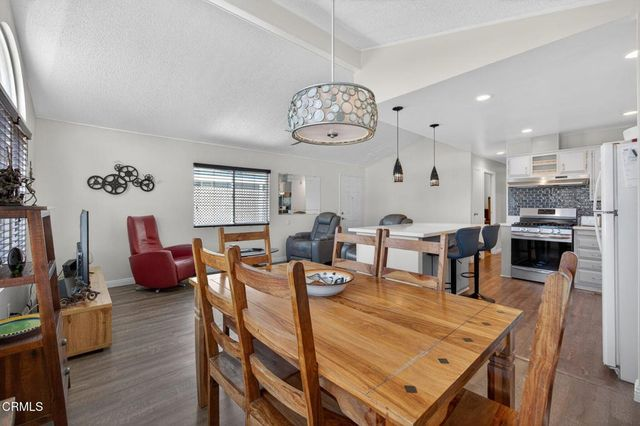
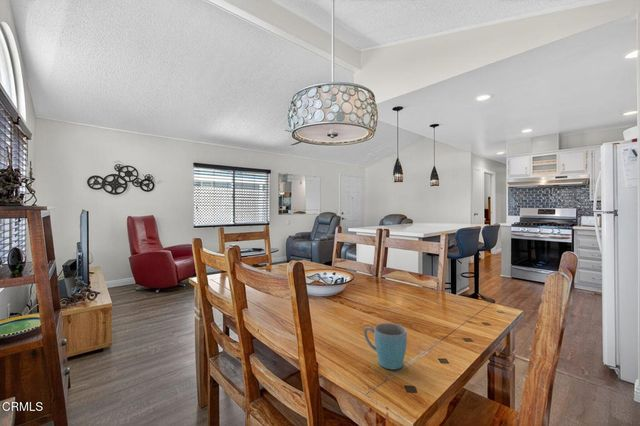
+ mug [363,322,408,371]
